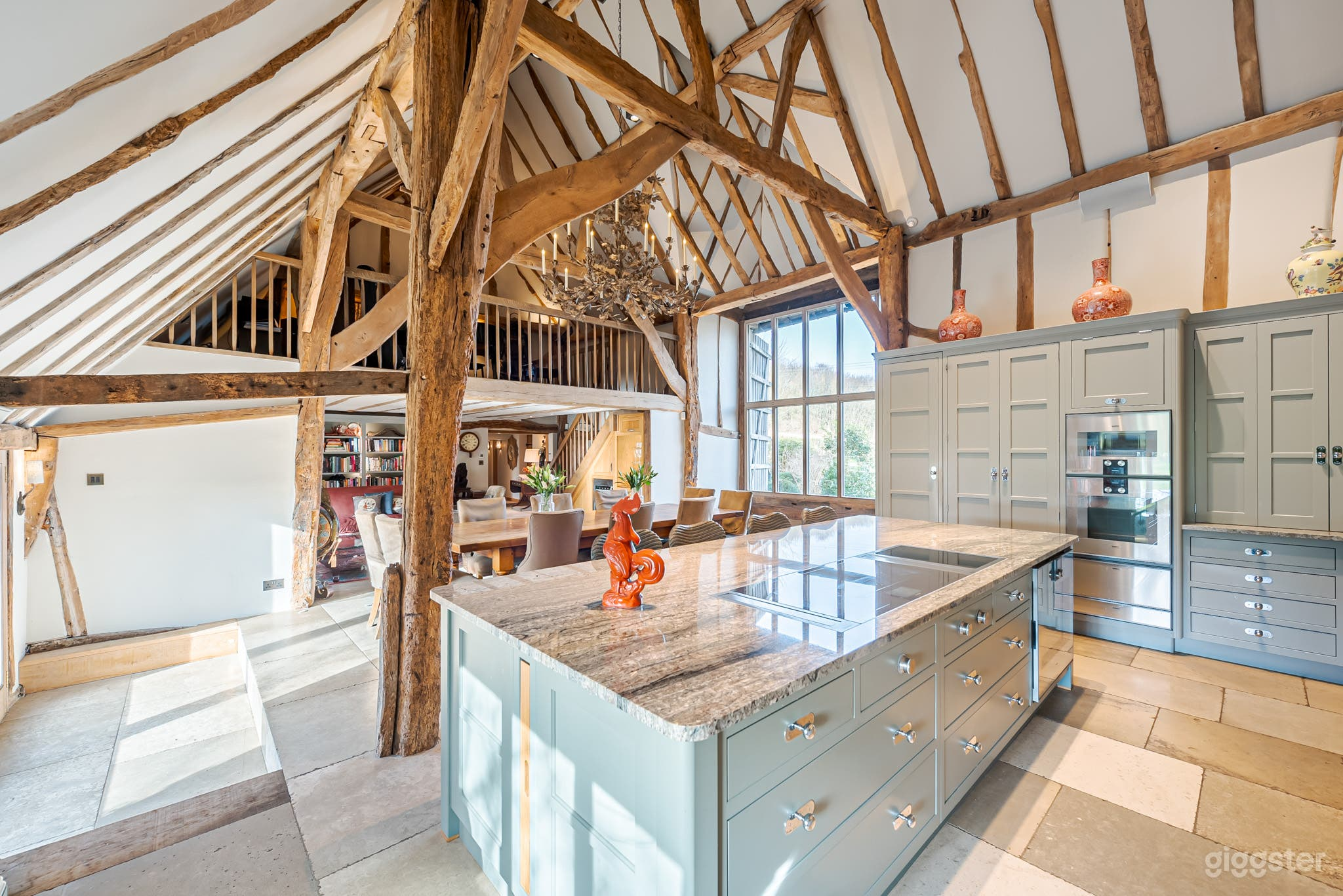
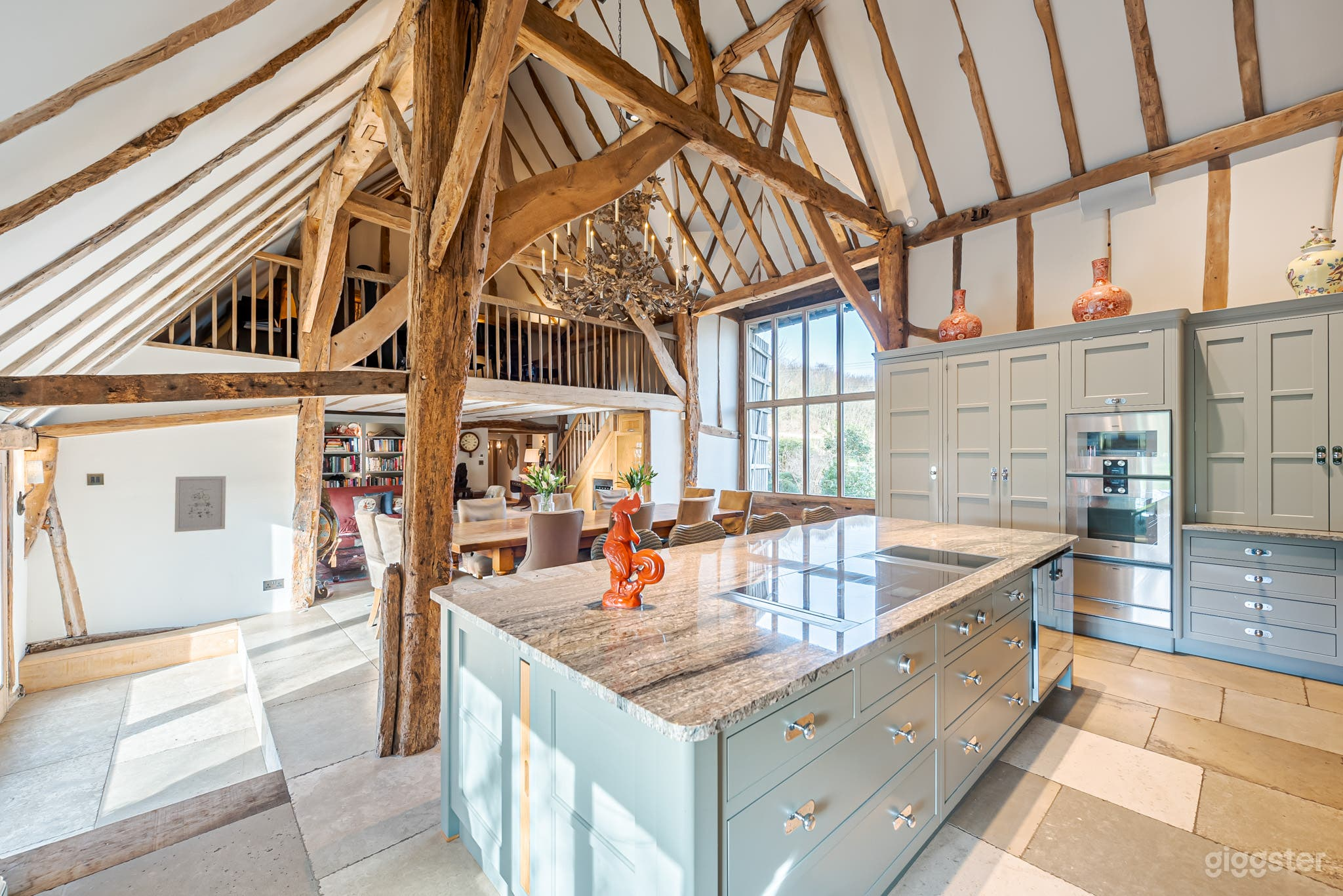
+ wall art [174,475,226,533]
